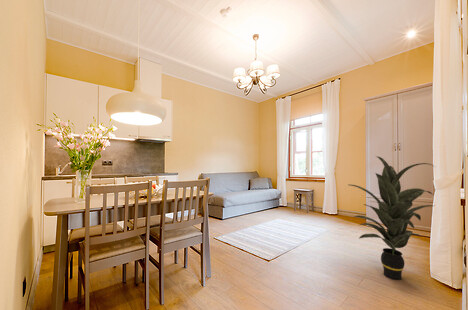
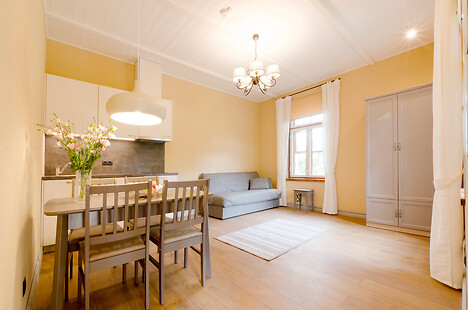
- indoor plant [349,155,436,281]
